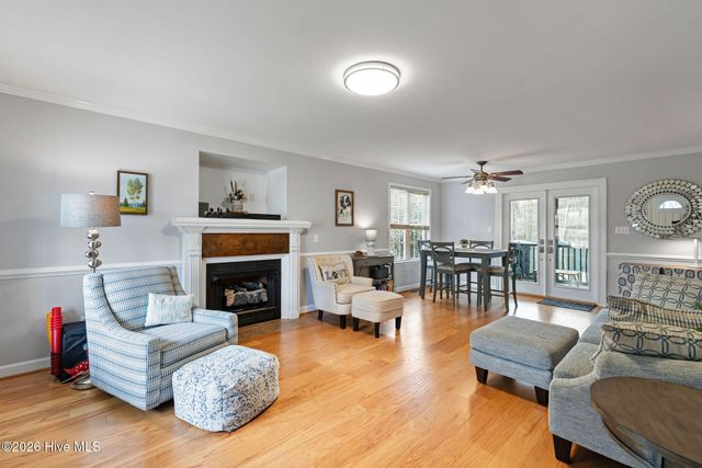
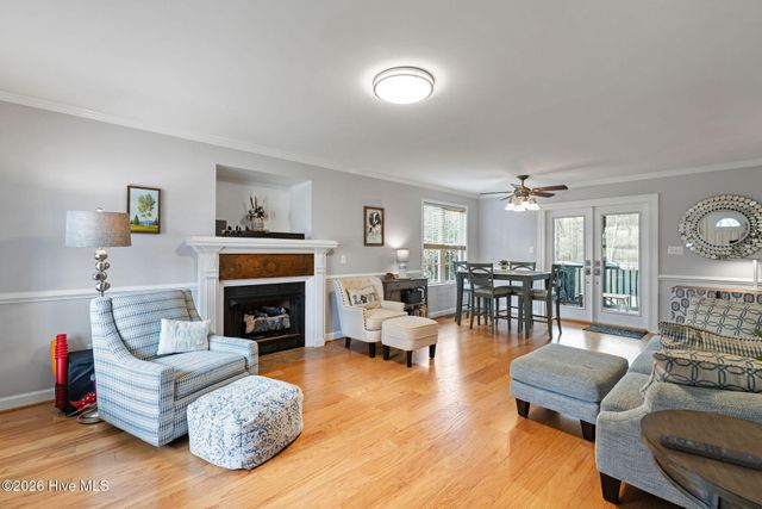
+ remote control [658,433,762,471]
